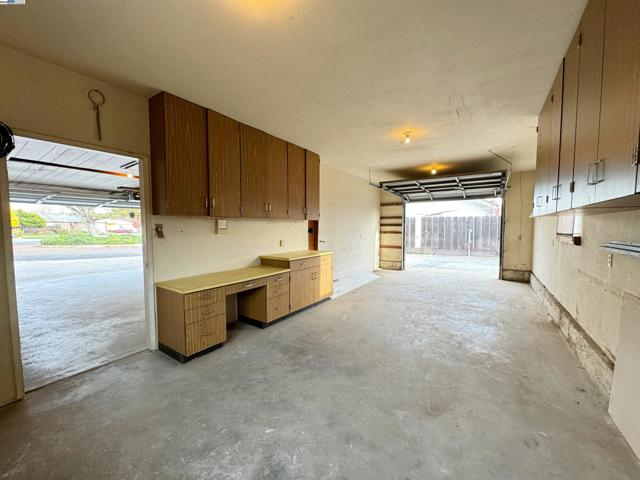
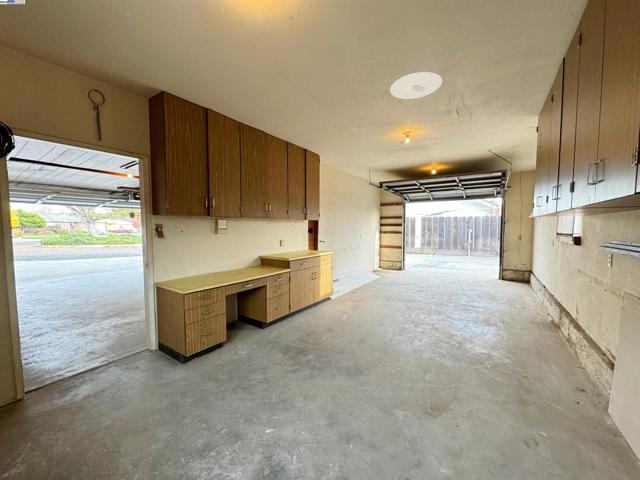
+ ceiling light [389,71,443,100]
